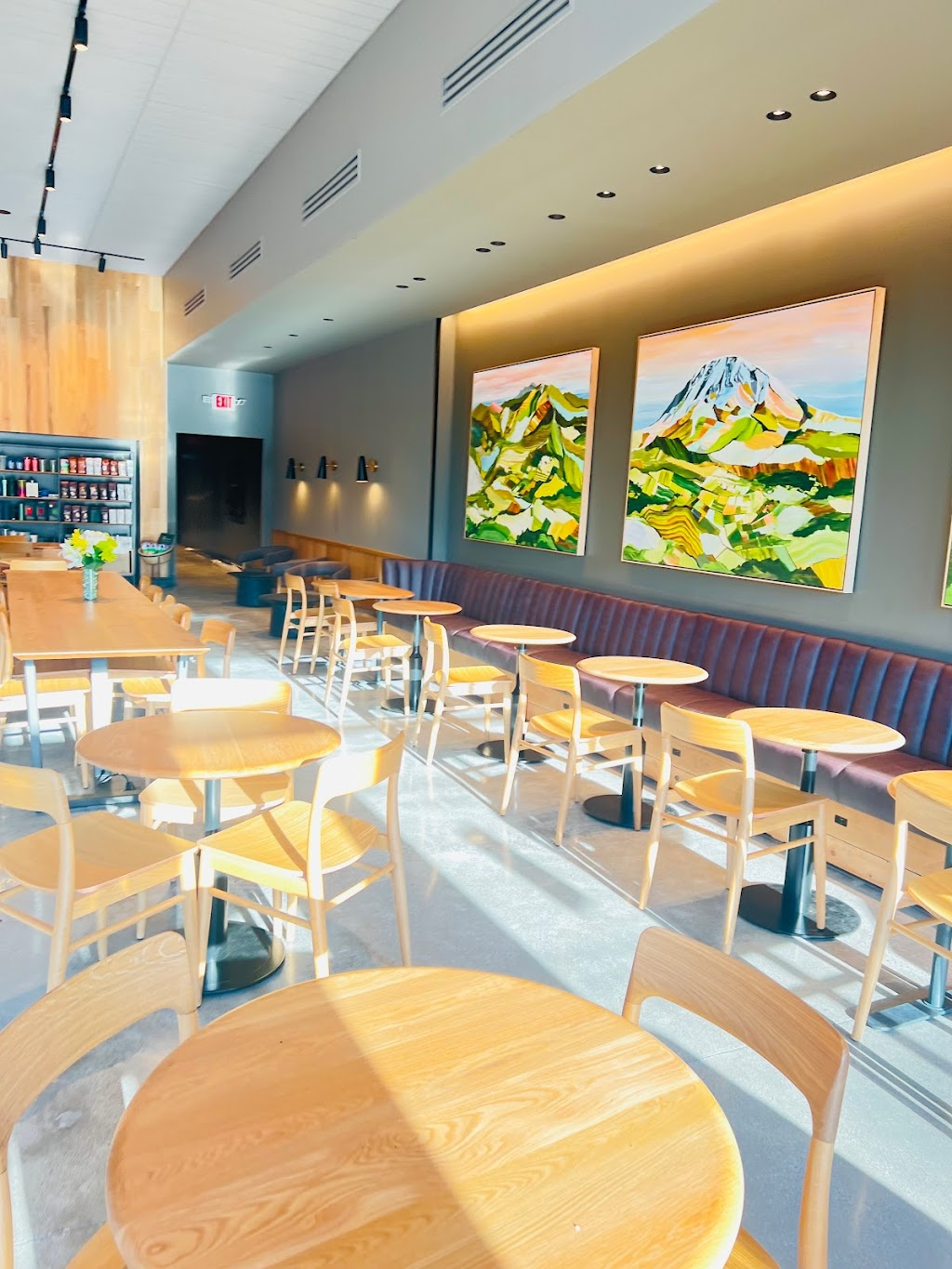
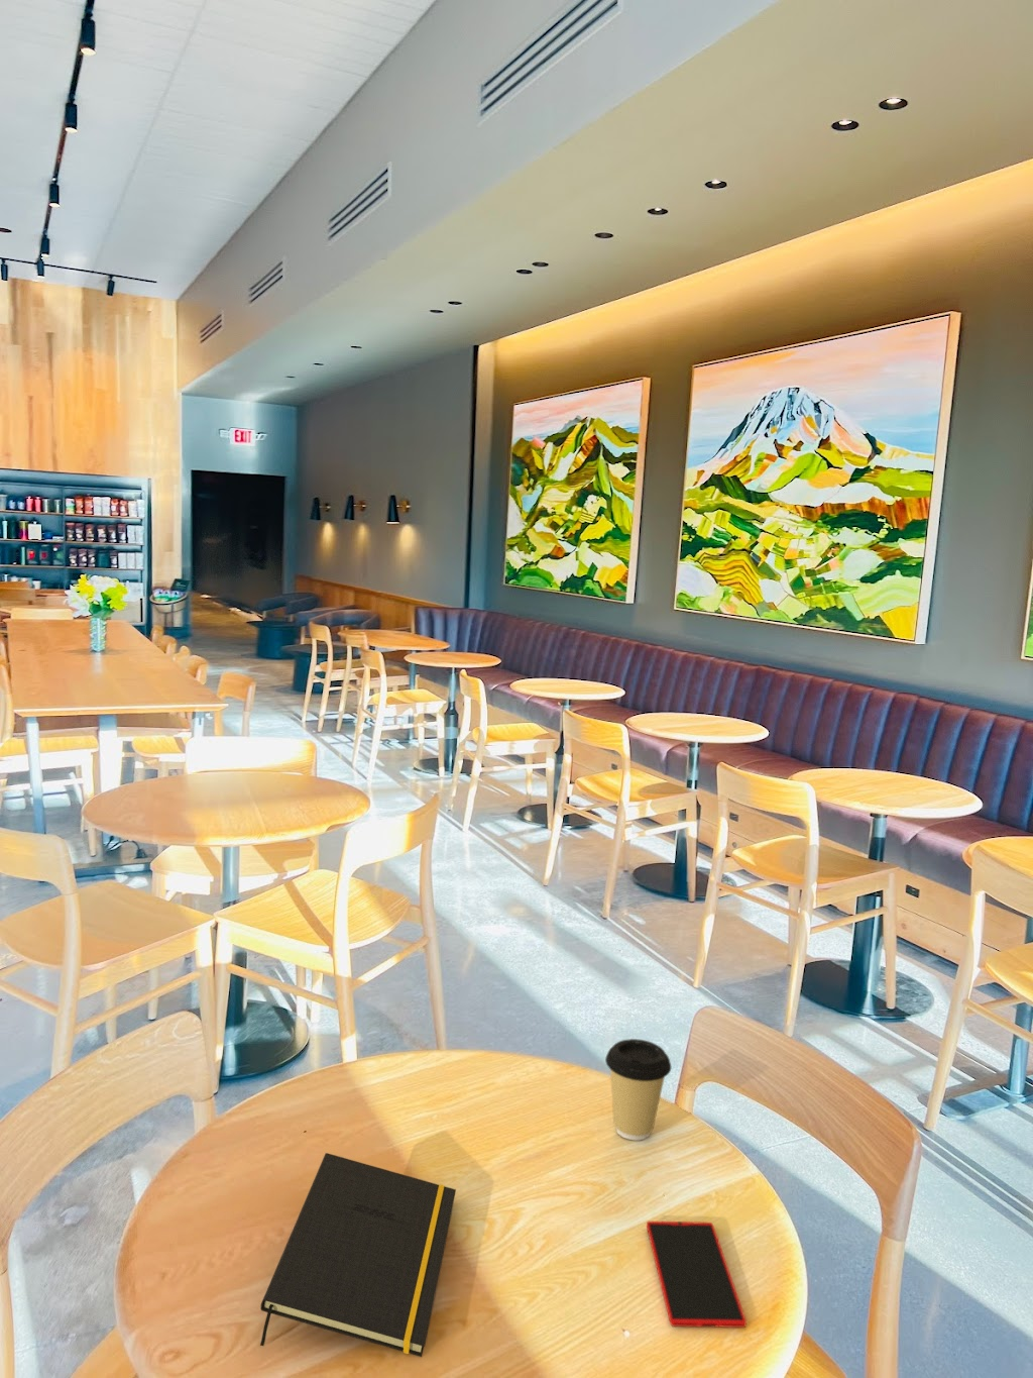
+ notepad [259,1152,457,1357]
+ smartphone [646,1221,748,1328]
+ coffee cup [604,1038,672,1141]
